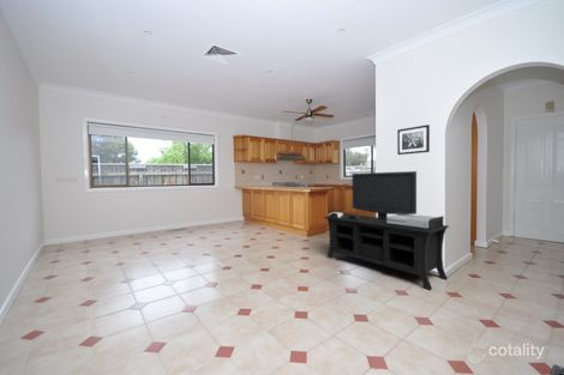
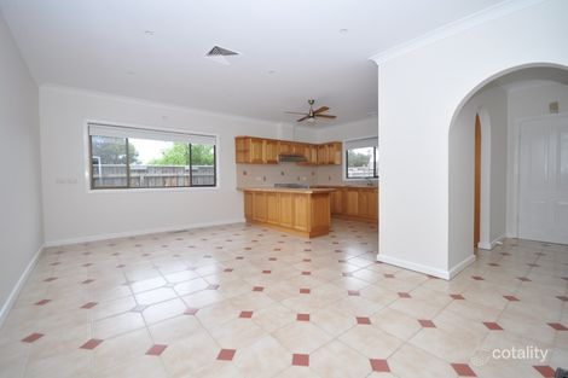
- media console [323,170,450,290]
- wall art [396,123,431,156]
